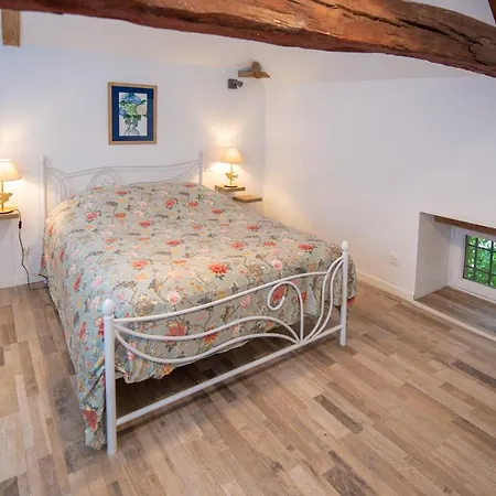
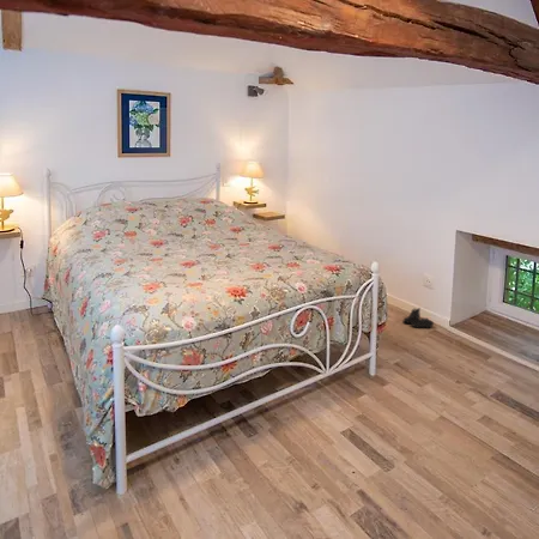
+ boots [402,307,435,328]
